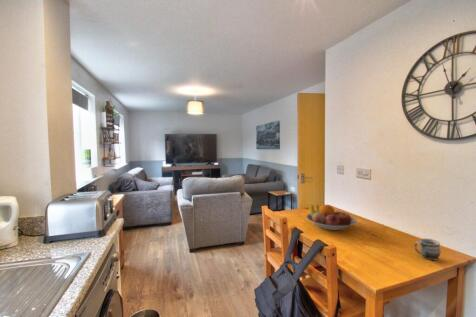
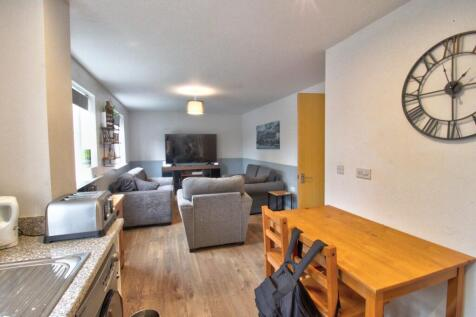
- mug [414,238,442,261]
- fruit bowl [305,203,358,231]
